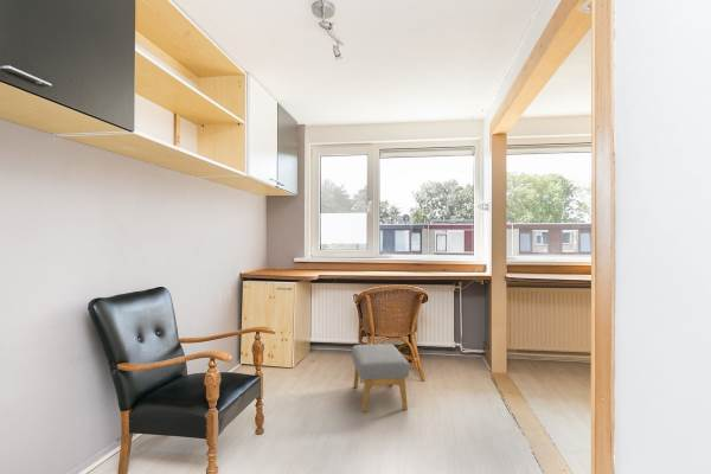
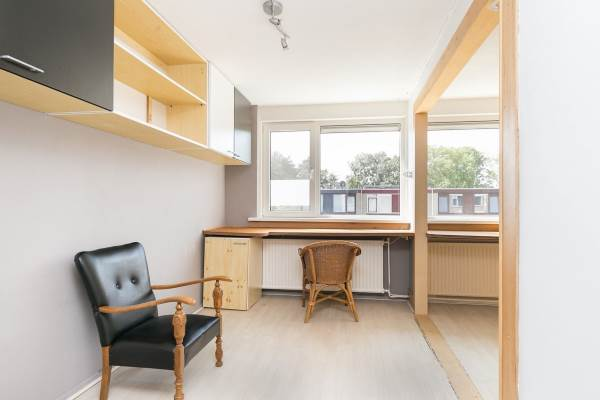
- footstool [351,342,410,414]
